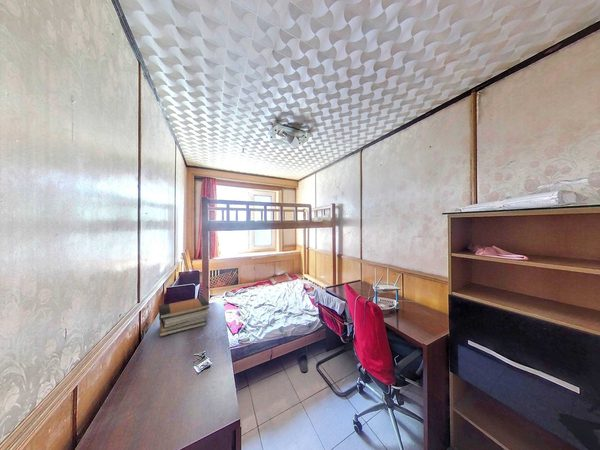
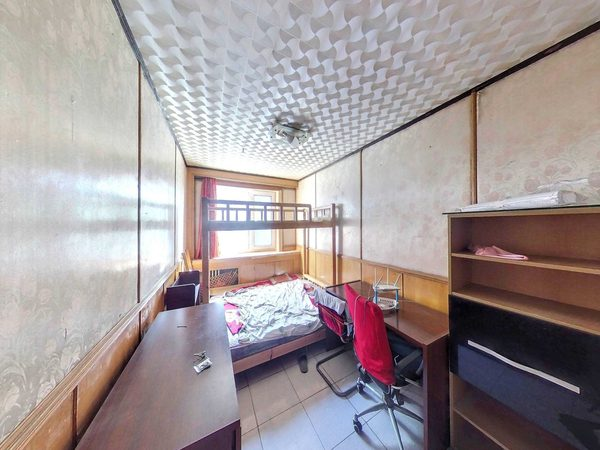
- book stack [158,296,210,338]
